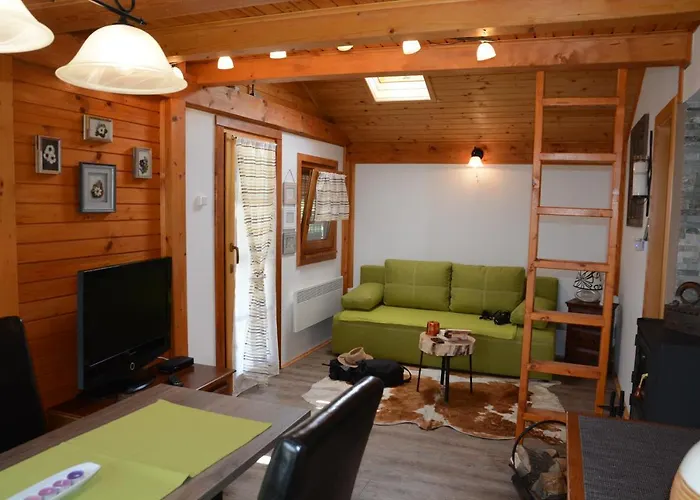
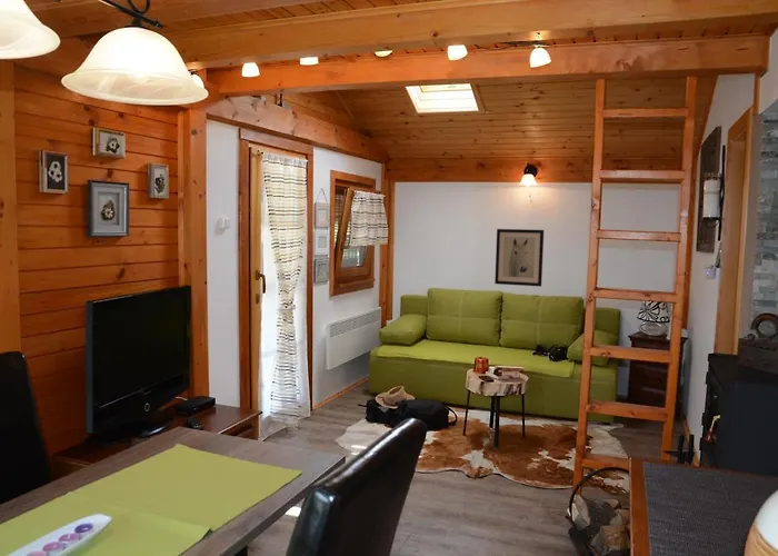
+ wall art [493,228,545,287]
